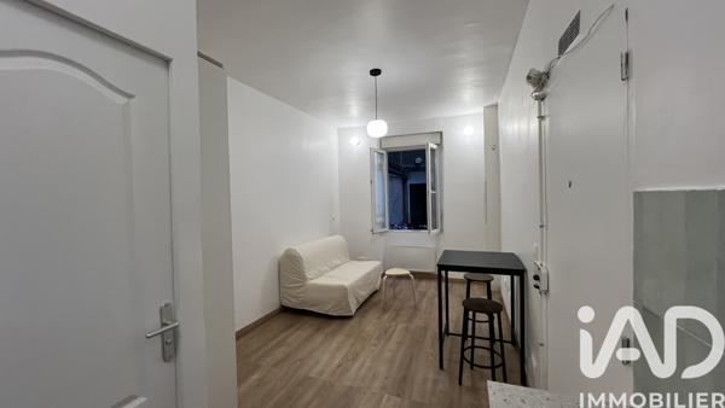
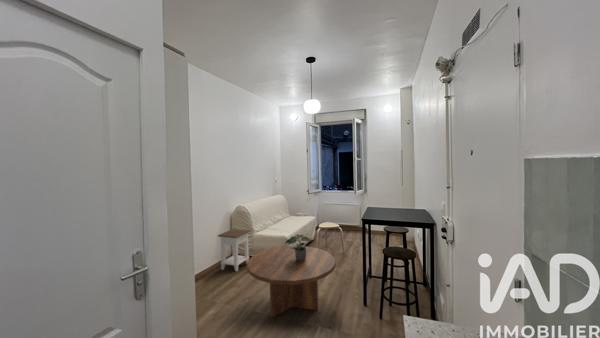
+ nightstand [216,228,251,272]
+ coffee table [246,245,337,318]
+ potted plant [285,233,313,261]
